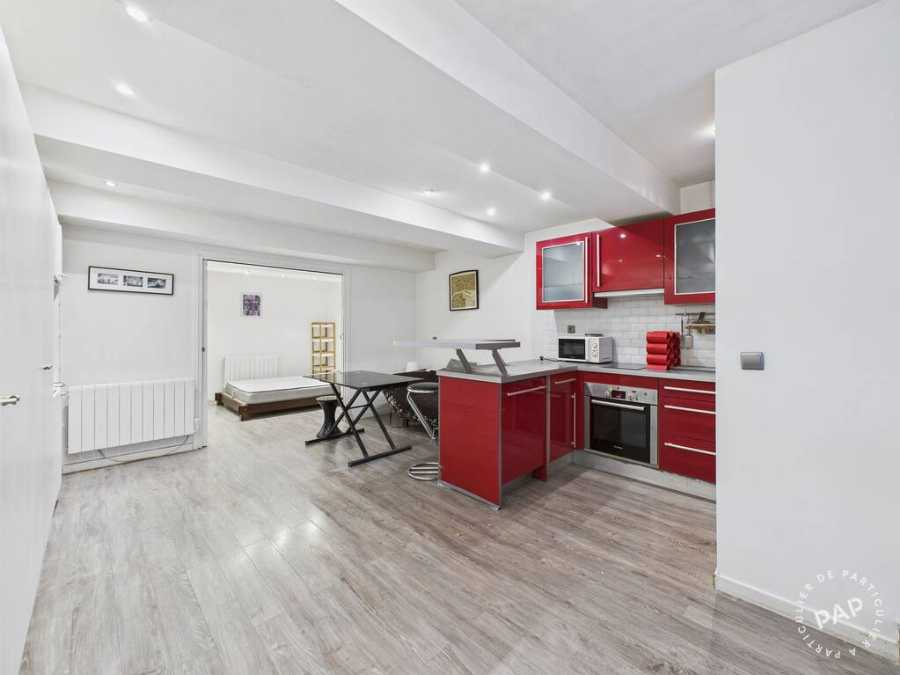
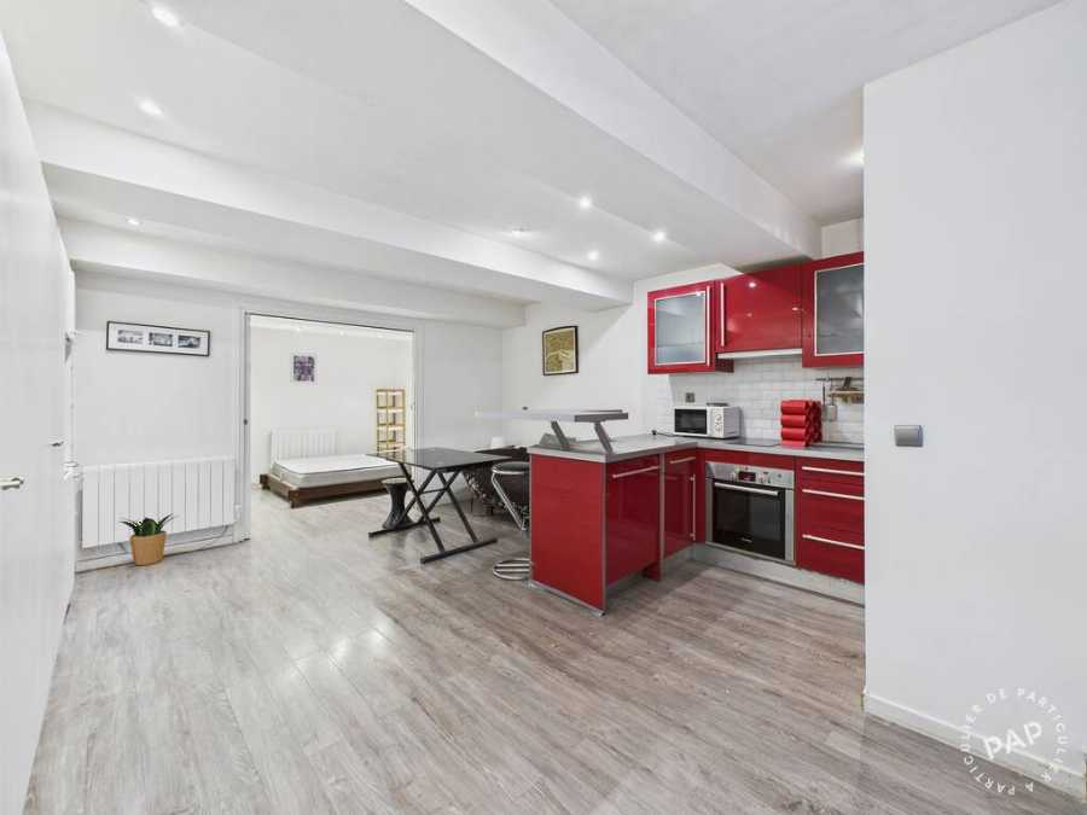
+ potted plant [118,512,179,566]
